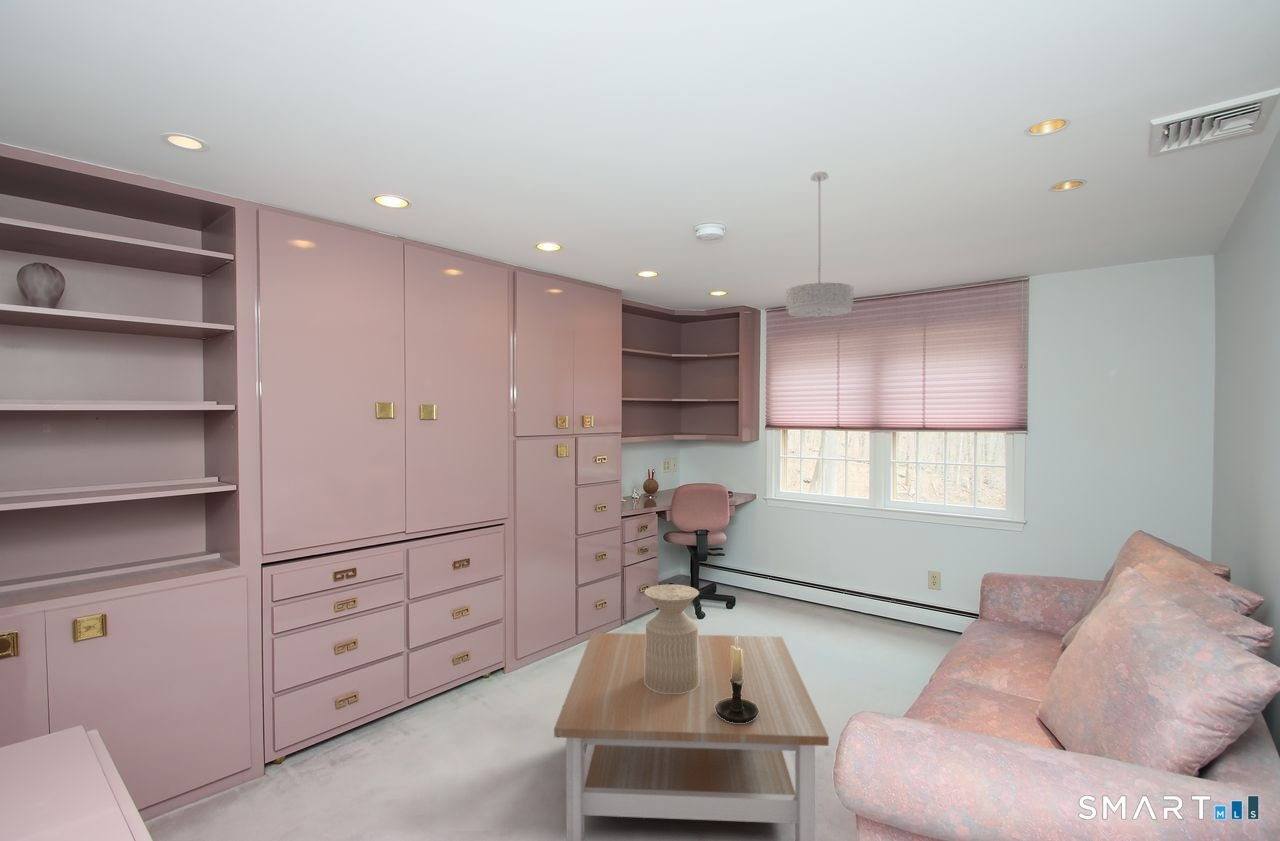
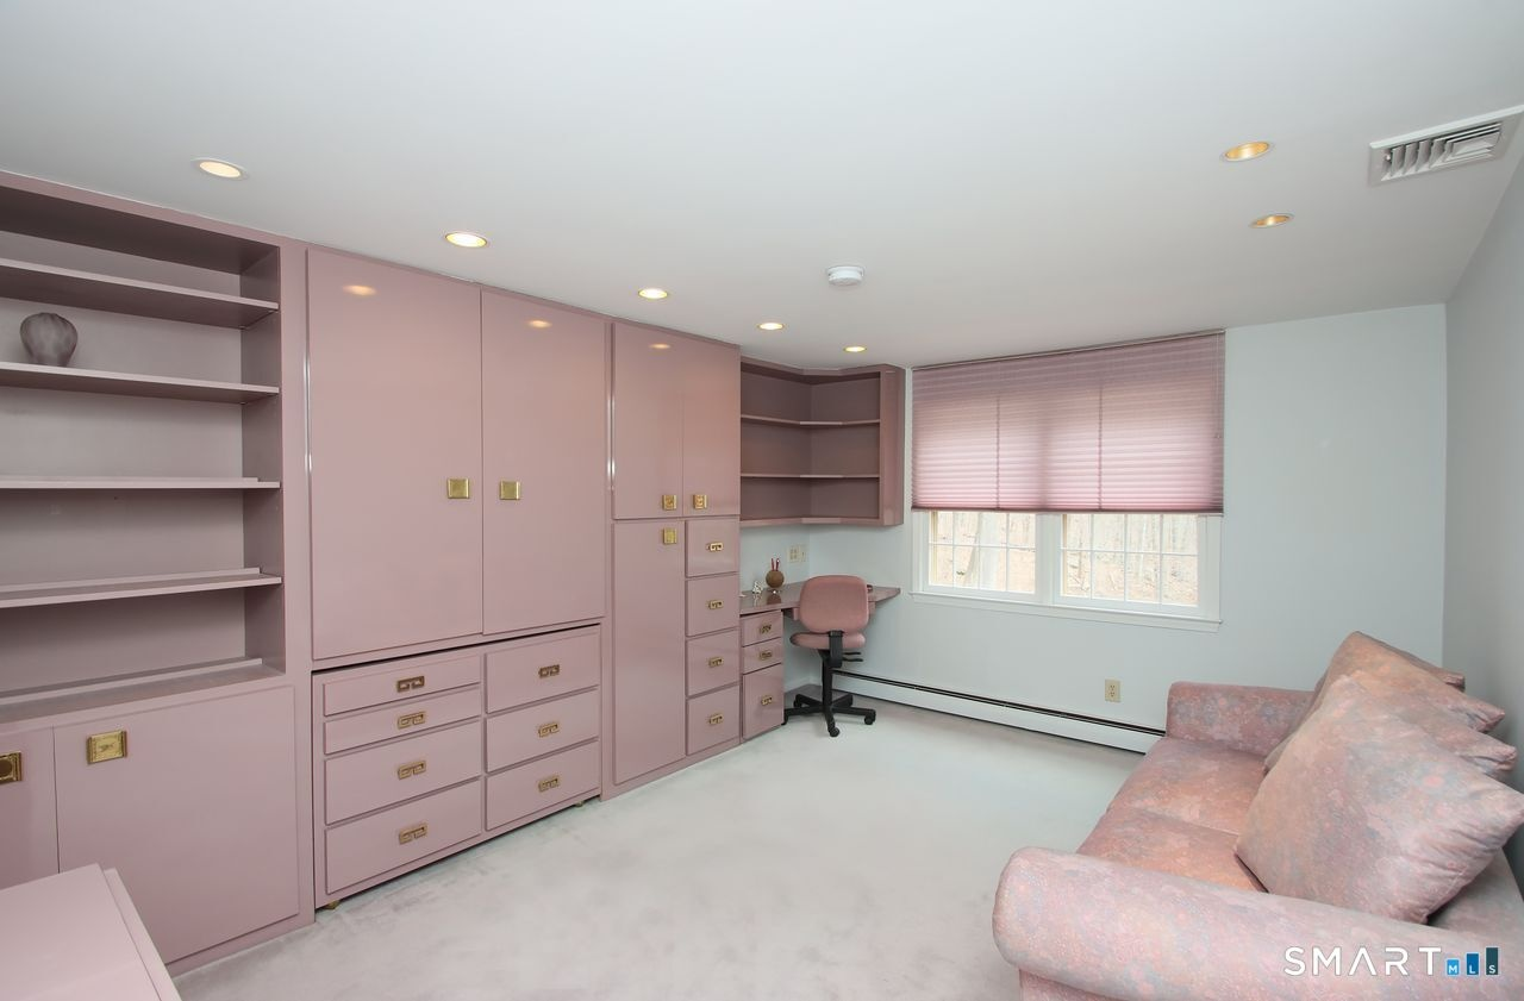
- ceiling light fixture [785,171,855,318]
- candle holder [715,634,759,723]
- coffee table [553,632,830,841]
- side table [644,584,700,693]
